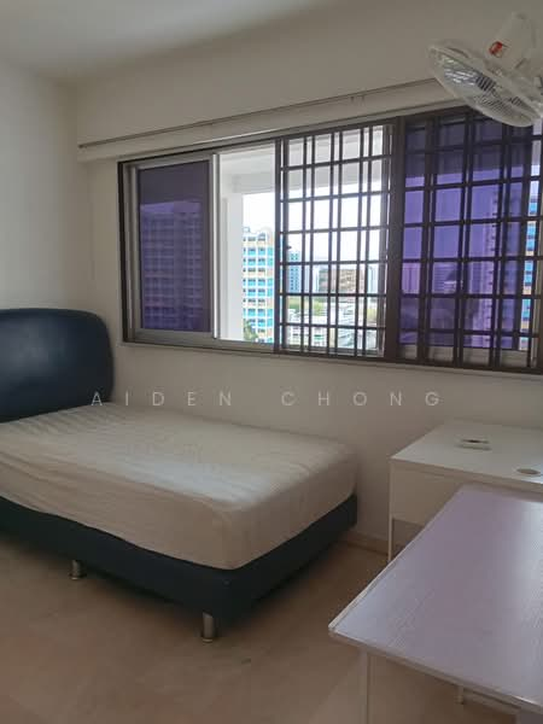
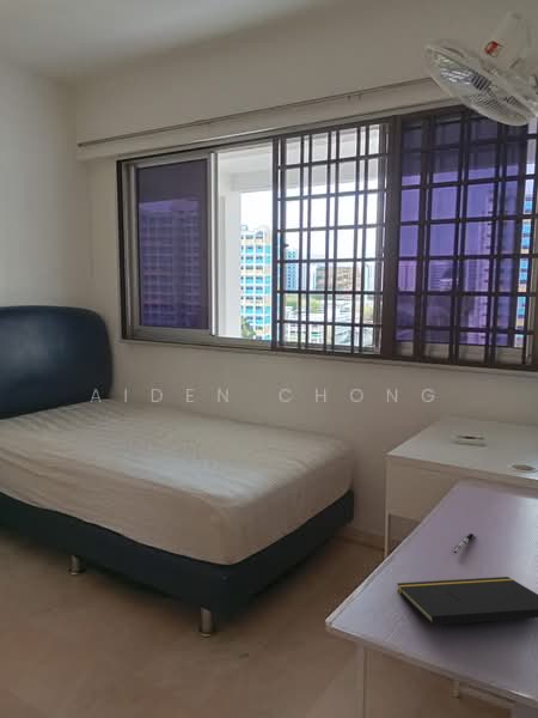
+ notepad [396,576,538,626]
+ pen [453,531,475,555]
